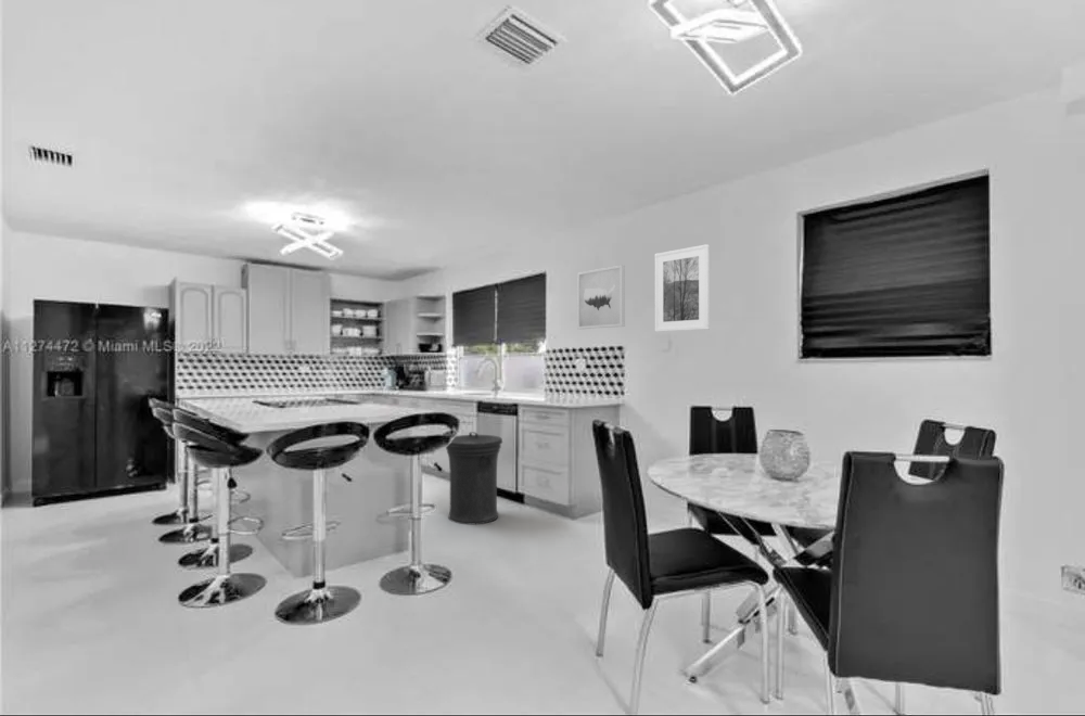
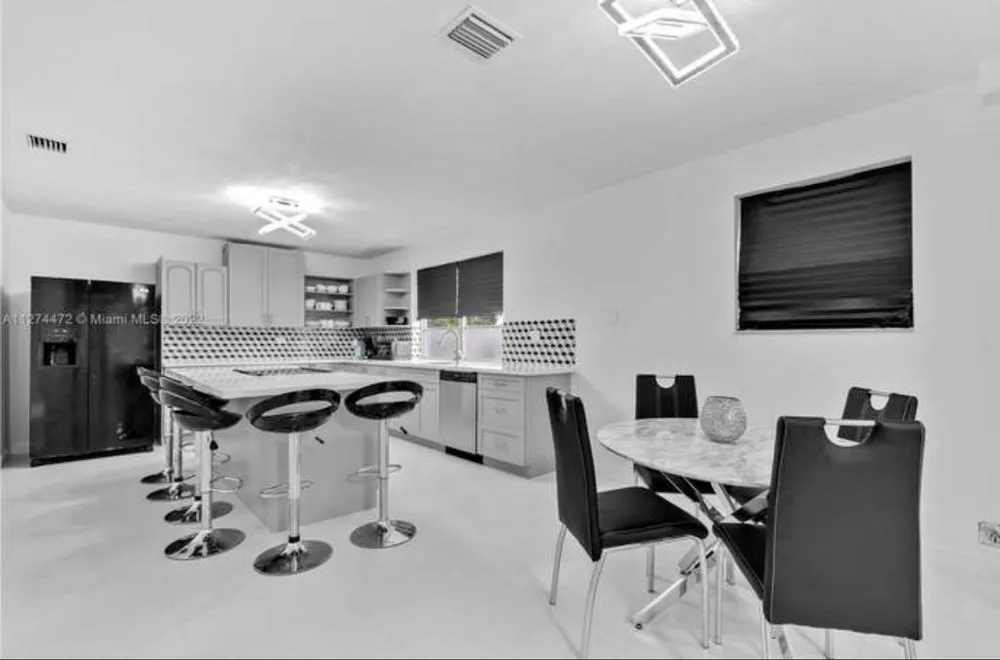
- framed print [654,243,711,333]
- wall art [576,264,626,330]
- trash can [445,431,503,525]
